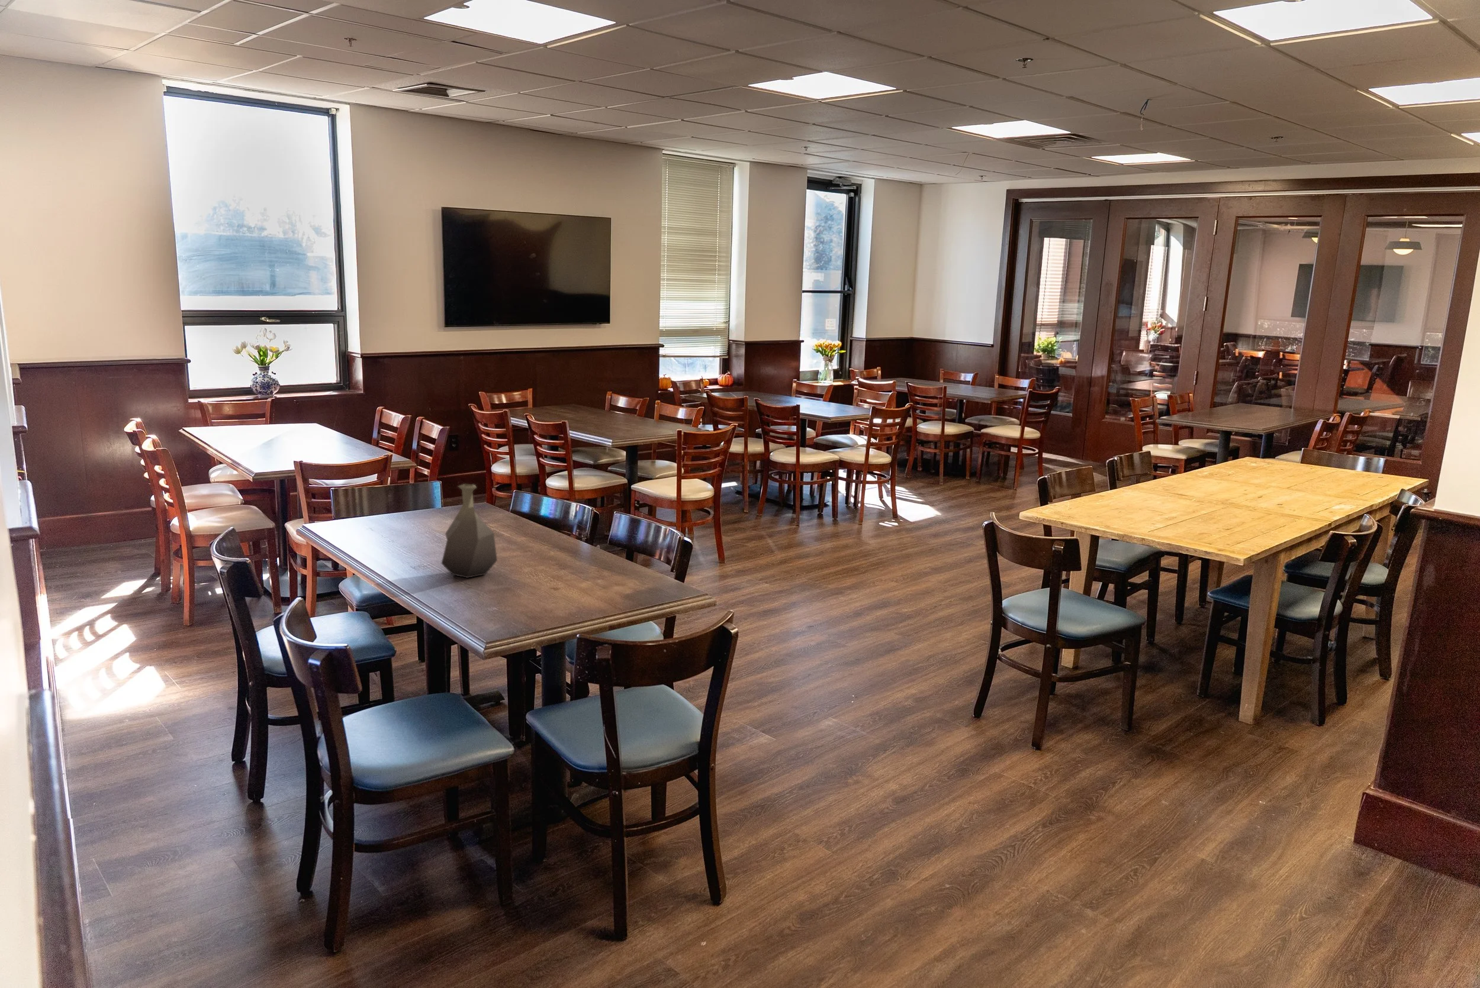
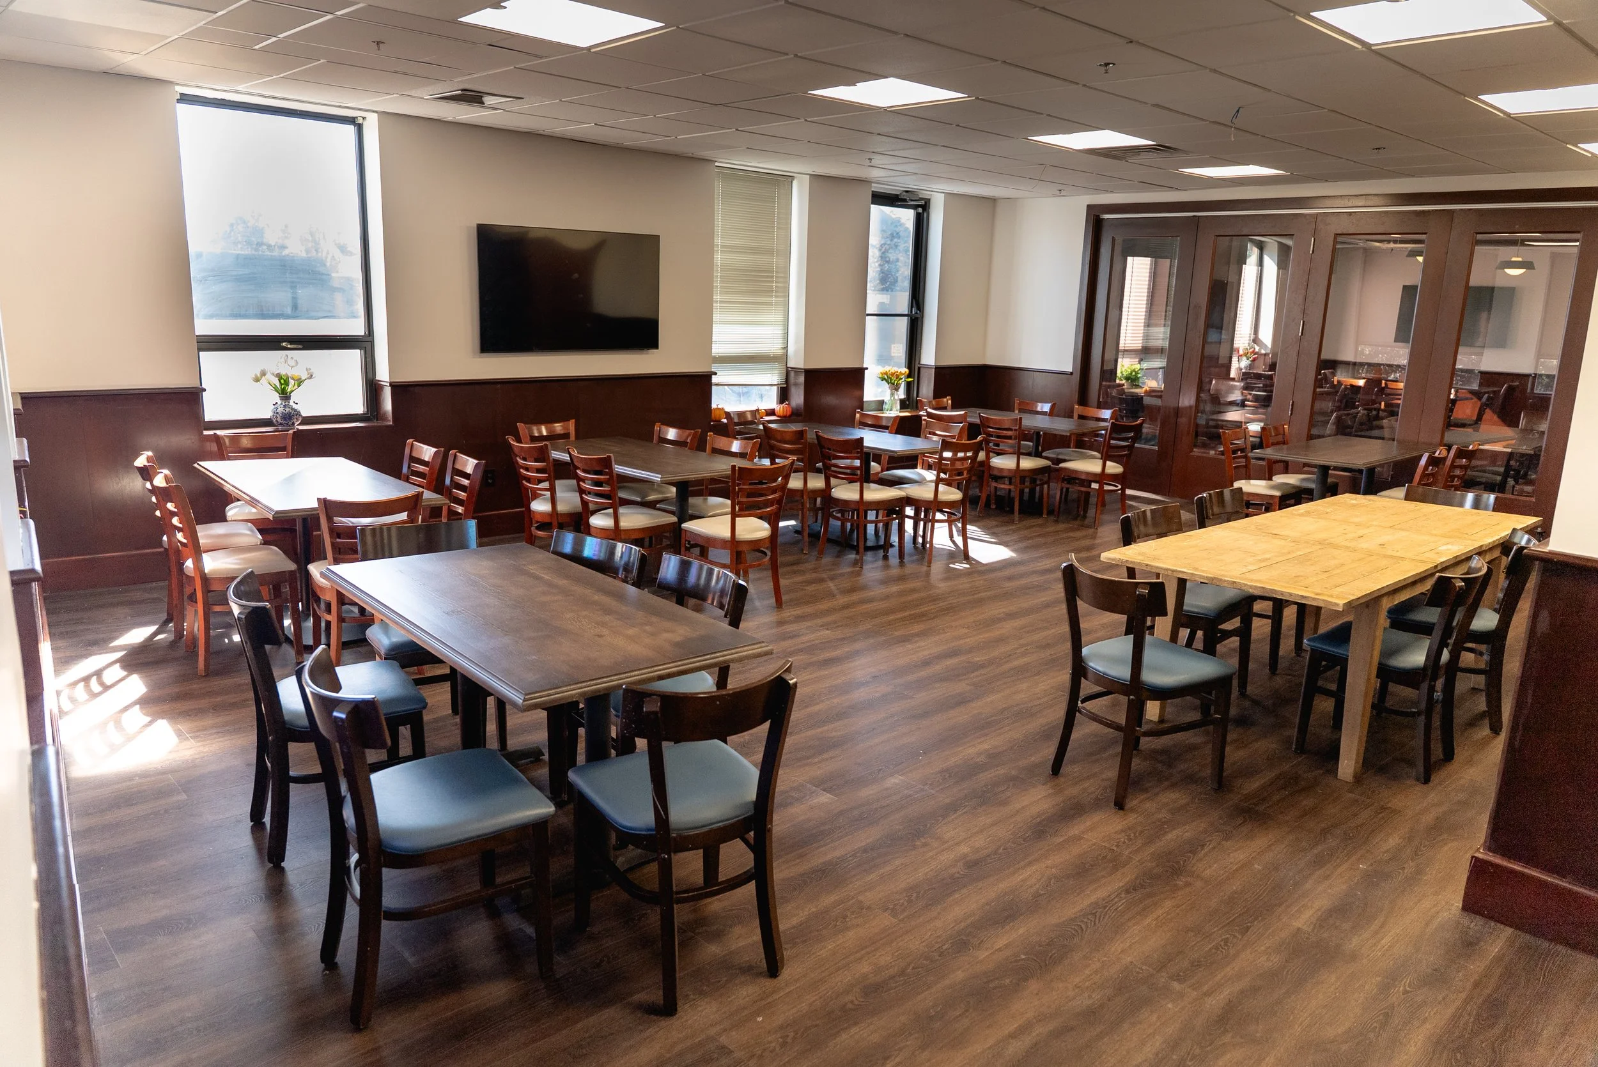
- vase [440,483,497,579]
